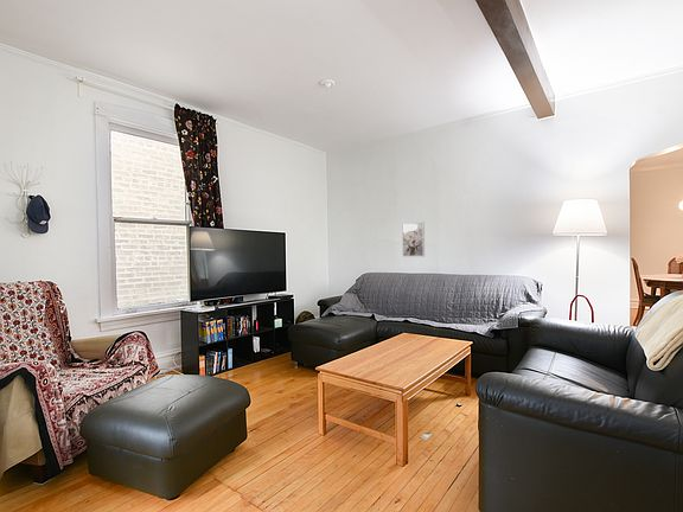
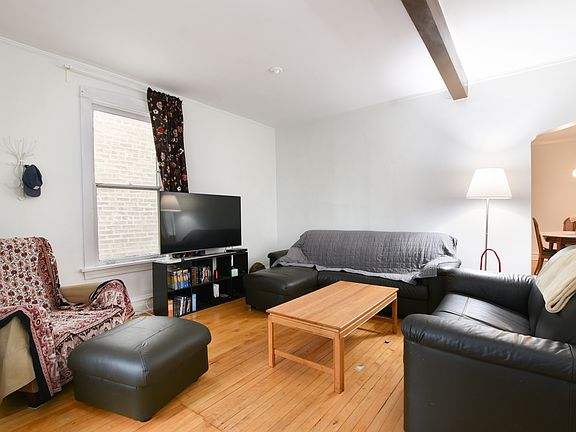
- wall art [401,220,426,258]
